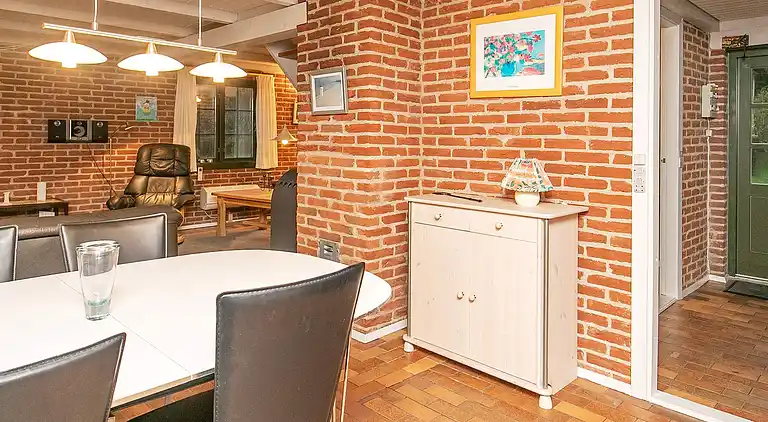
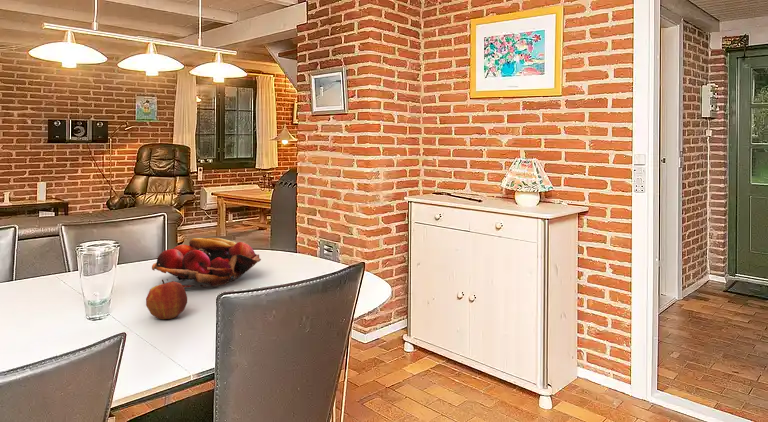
+ apple [145,279,188,320]
+ fruit basket [151,237,262,288]
